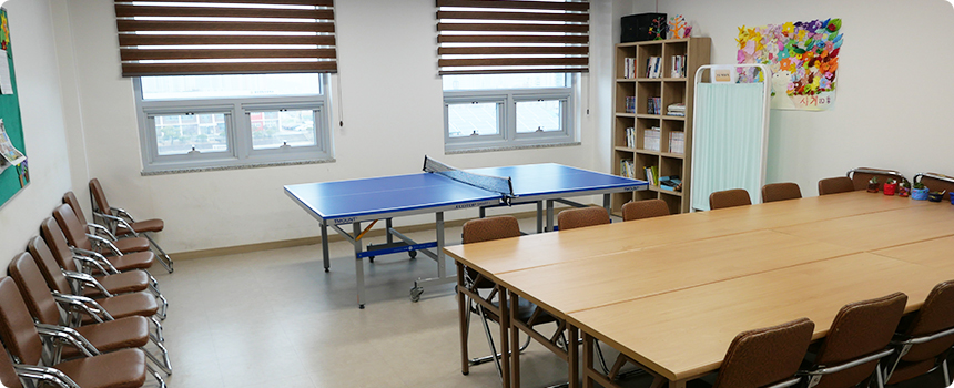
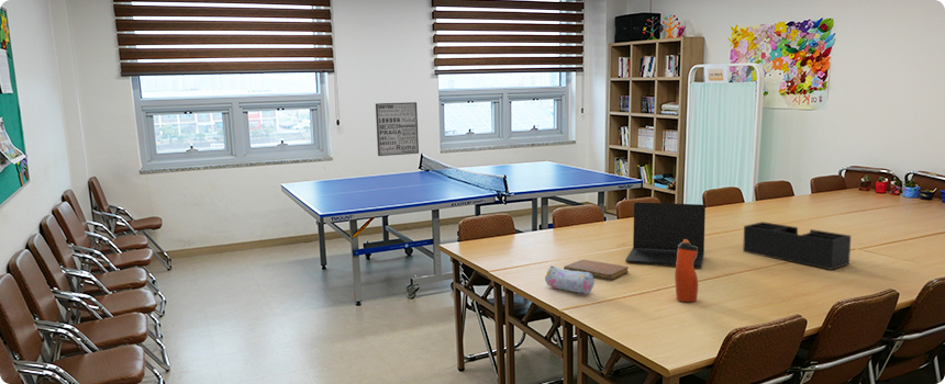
+ notebook [563,259,630,281]
+ laptop [624,201,707,268]
+ water bottle [674,239,699,303]
+ desk organizer [742,221,852,271]
+ wall art [375,101,420,157]
+ pencil case [544,264,596,295]
